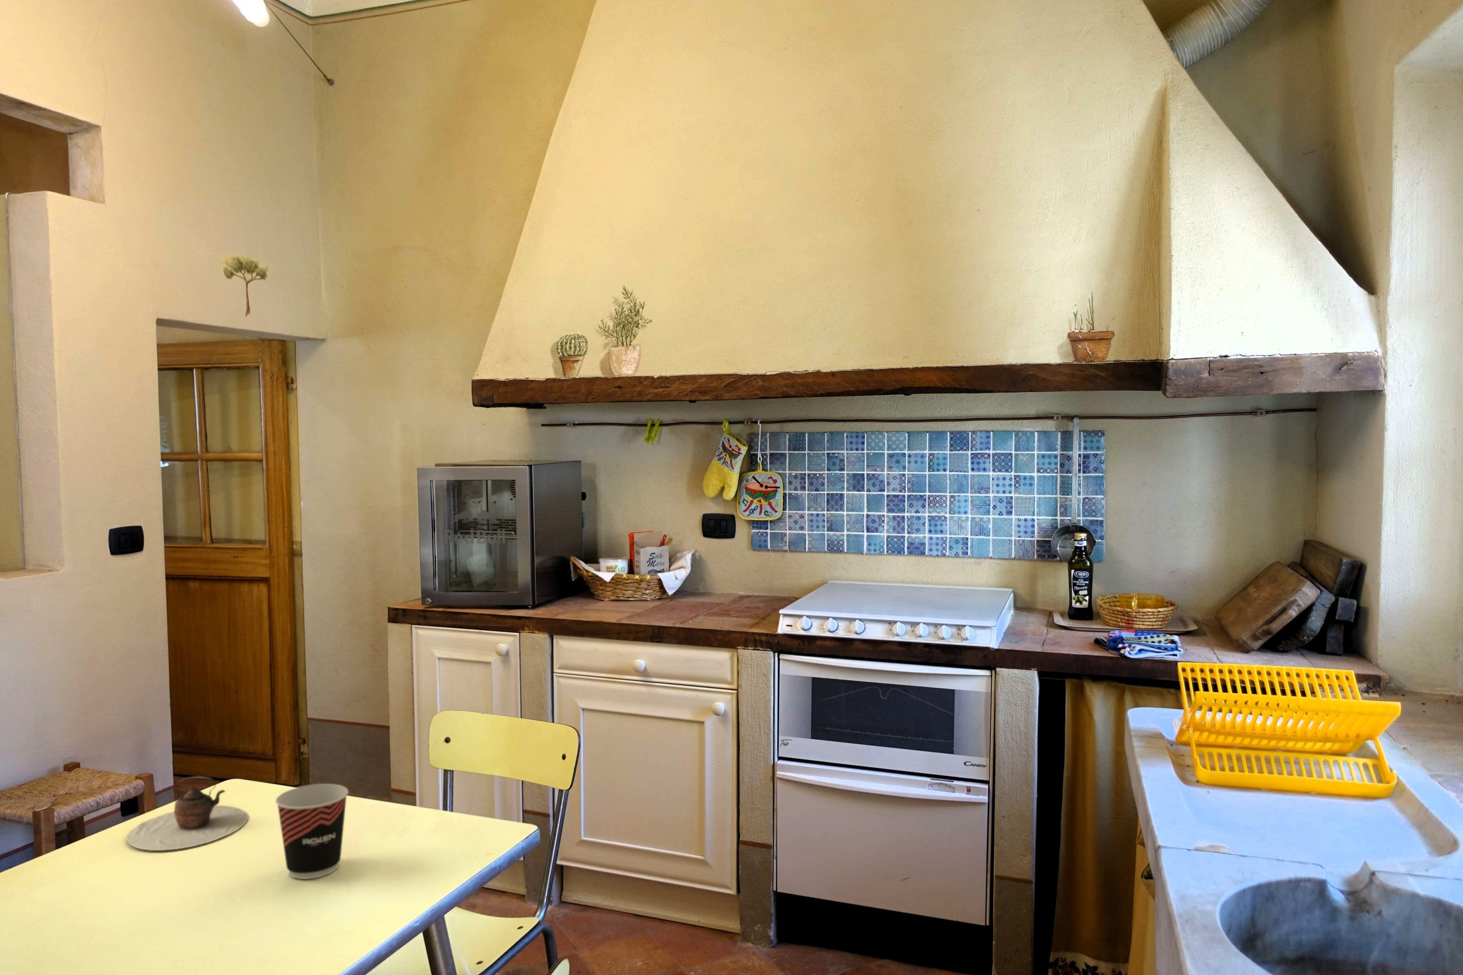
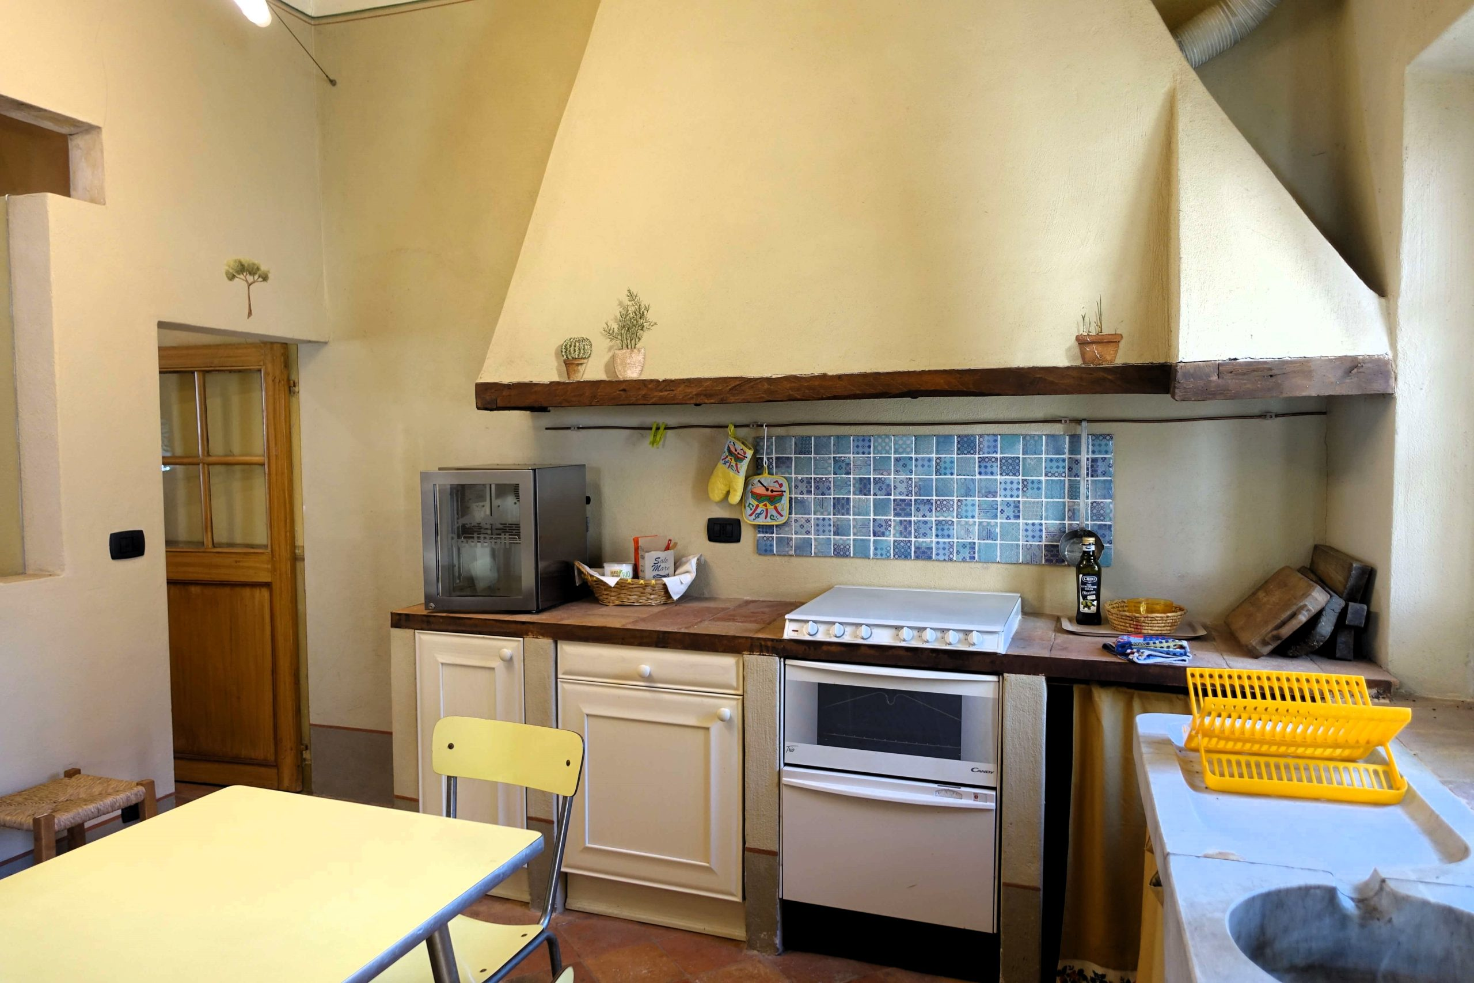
- teapot [126,776,248,851]
- cup [275,783,349,879]
